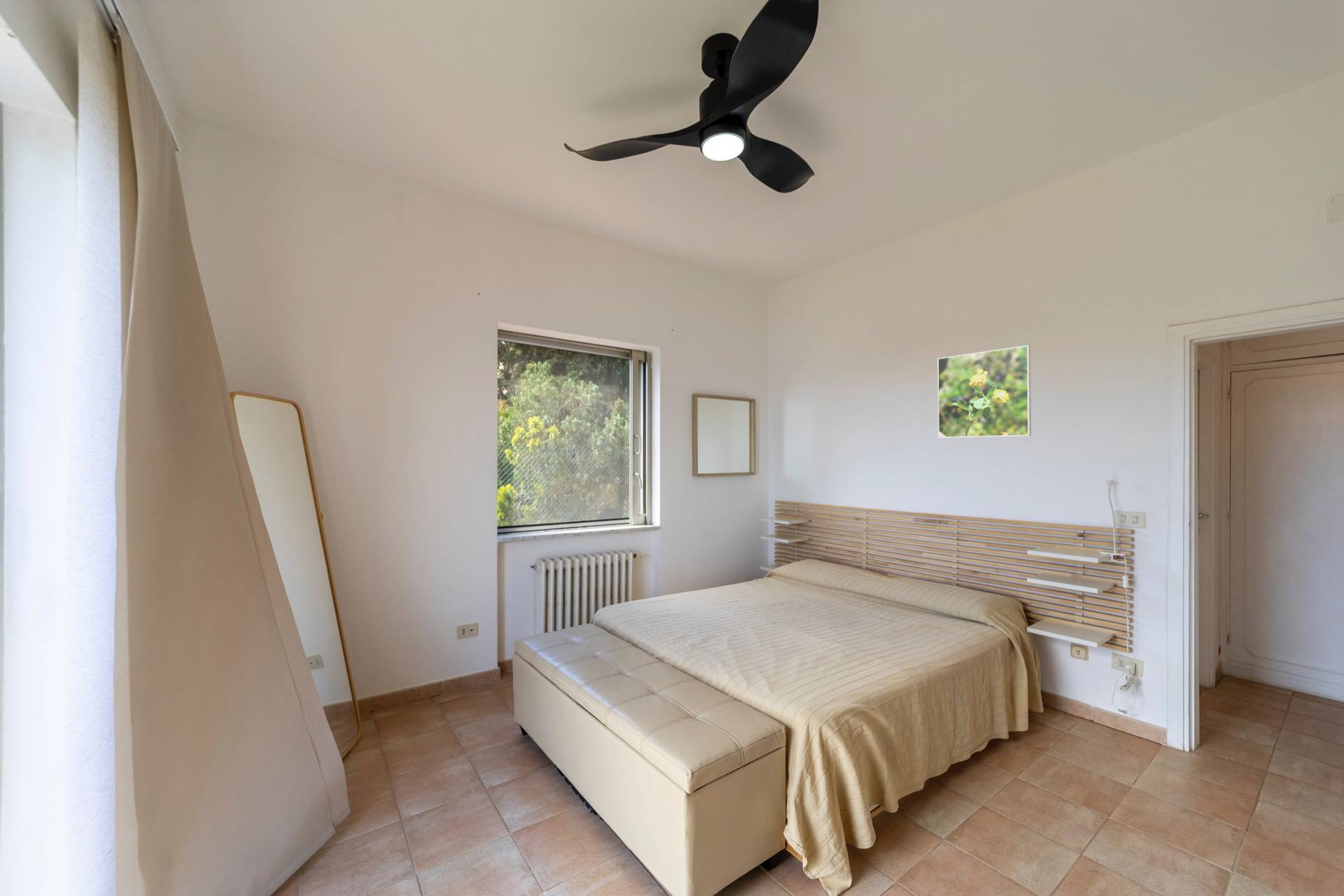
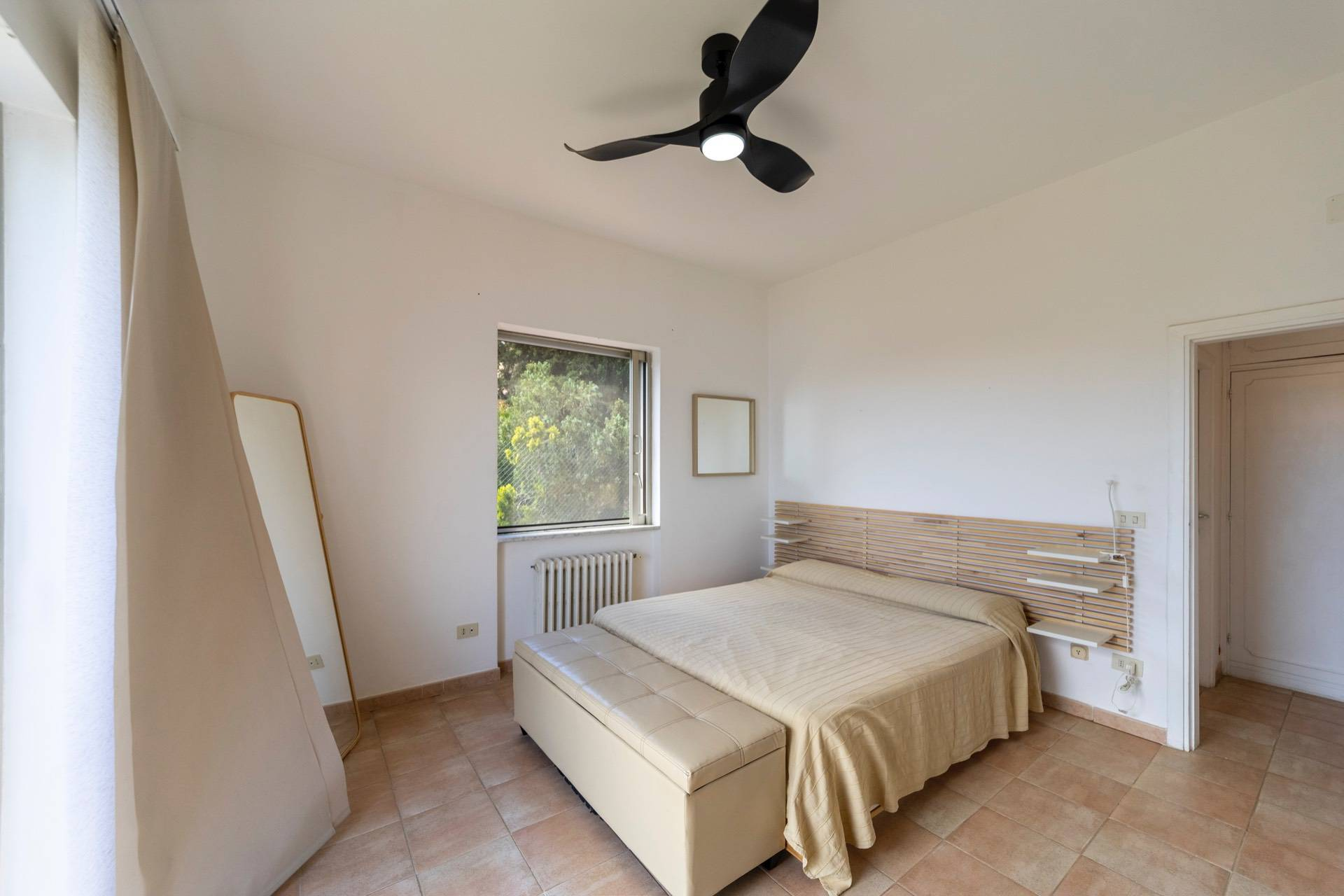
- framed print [937,344,1032,438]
